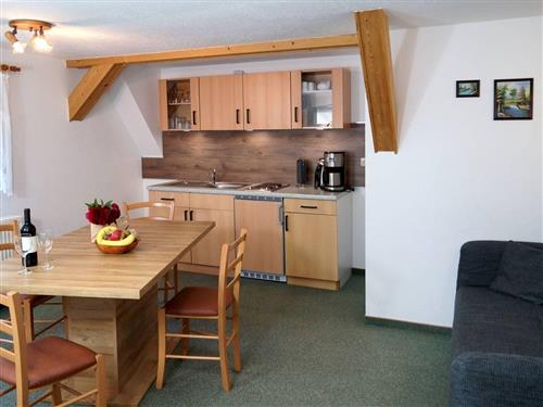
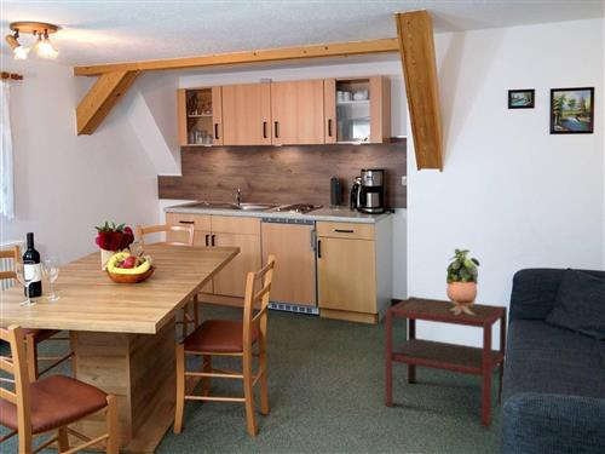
+ side table [384,295,508,429]
+ potted plant [445,247,482,315]
